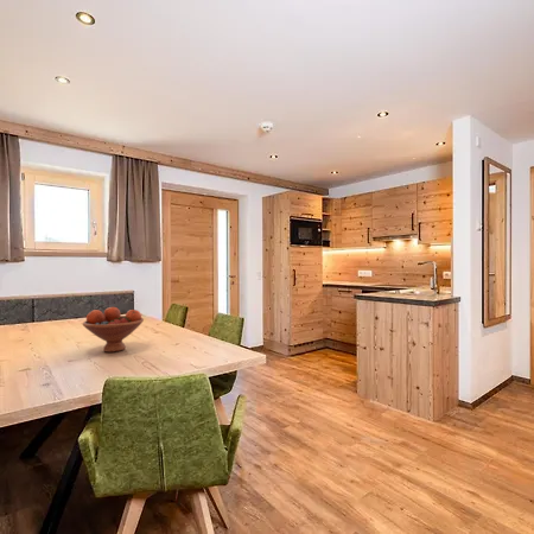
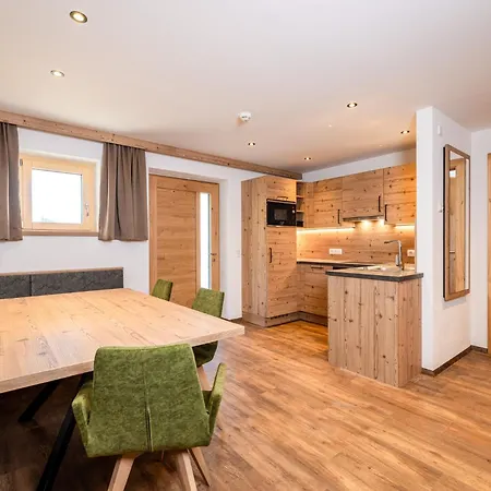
- fruit bowl [82,306,145,354]
